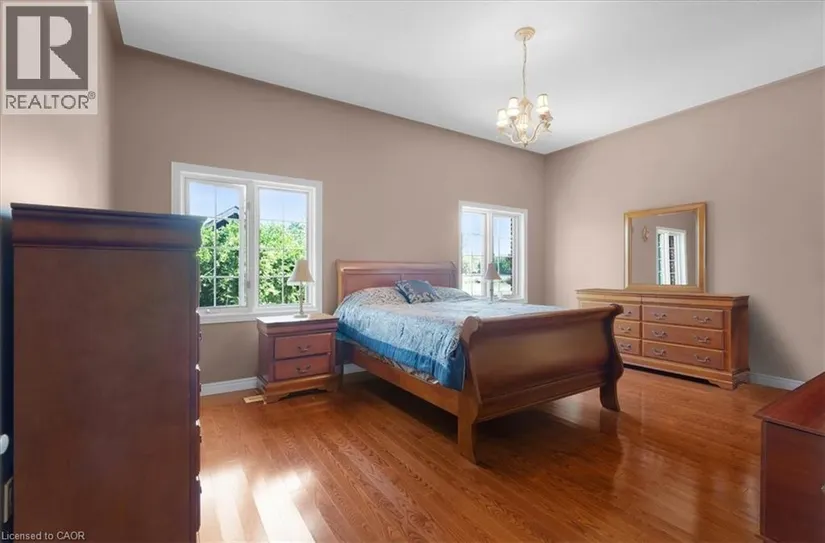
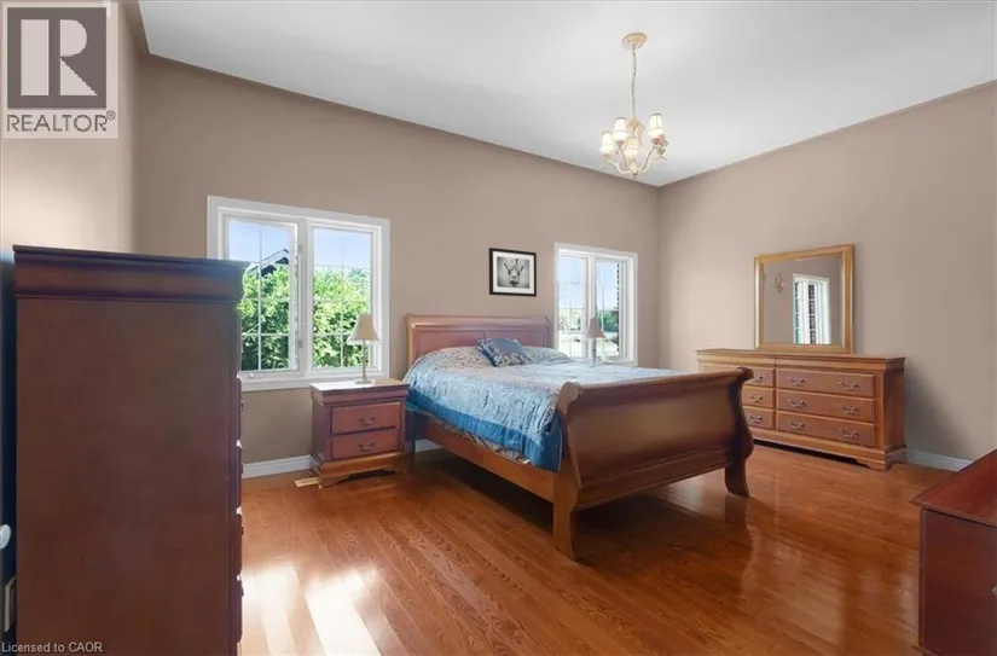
+ wall art [488,246,538,298]
